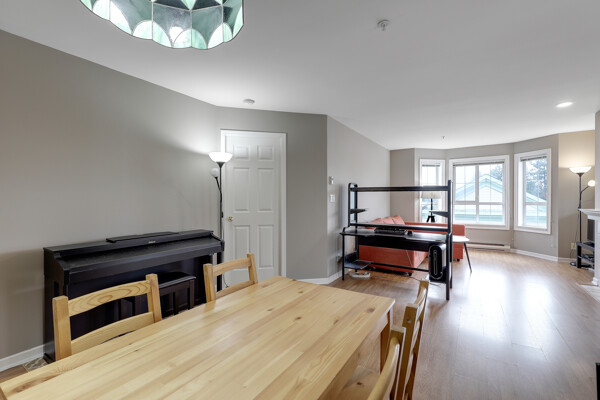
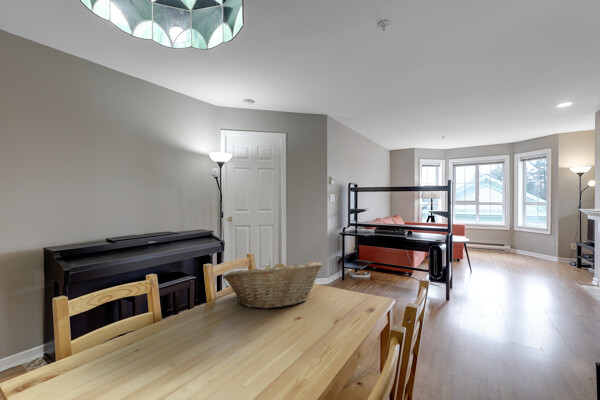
+ fruit basket [222,261,324,310]
